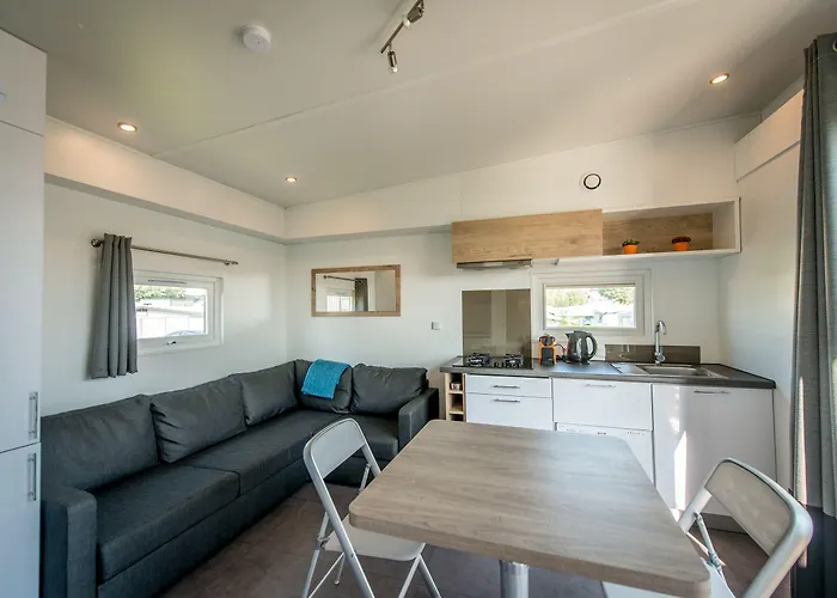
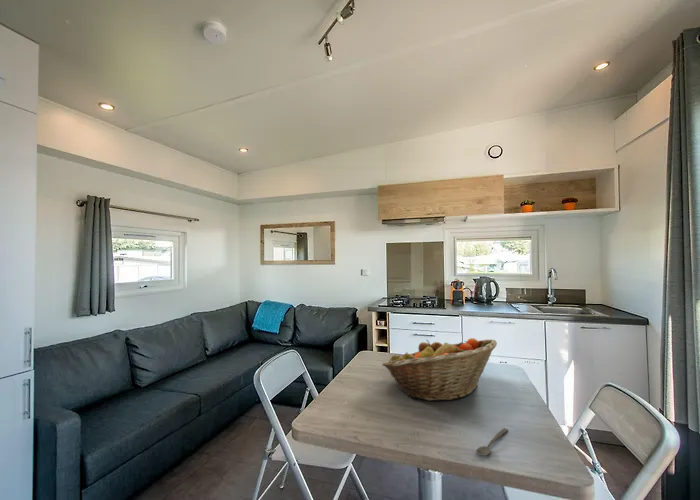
+ spoon [475,427,509,456]
+ fruit basket [381,337,498,402]
